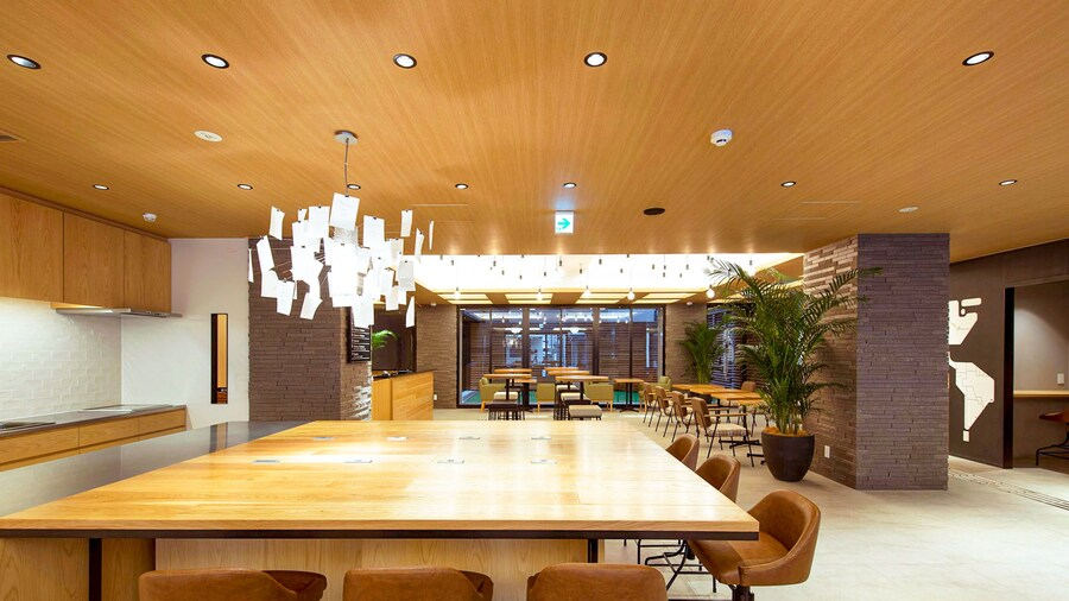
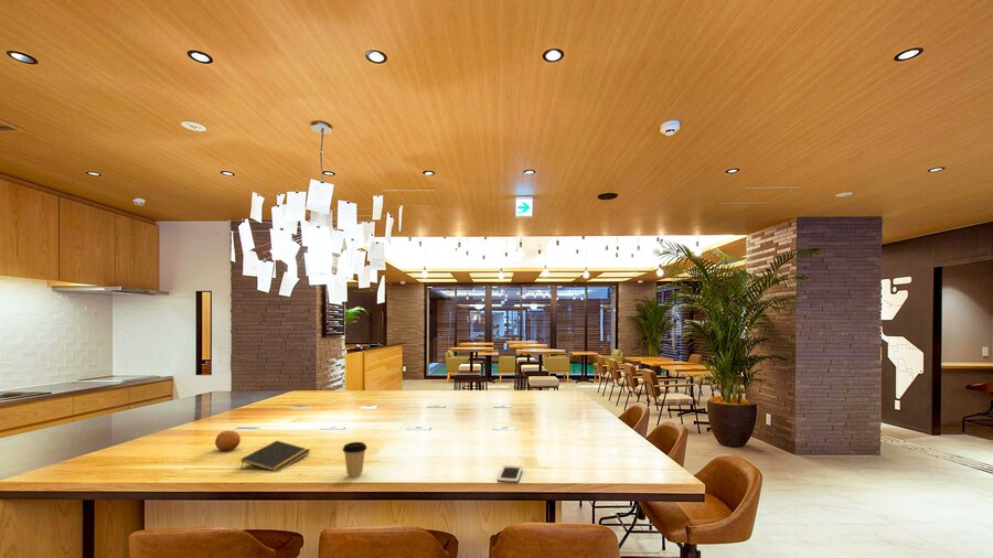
+ notepad [239,440,311,472]
+ cell phone [496,464,523,484]
+ coffee cup [341,441,369,477]
+ fruit [214,430,242,452]
